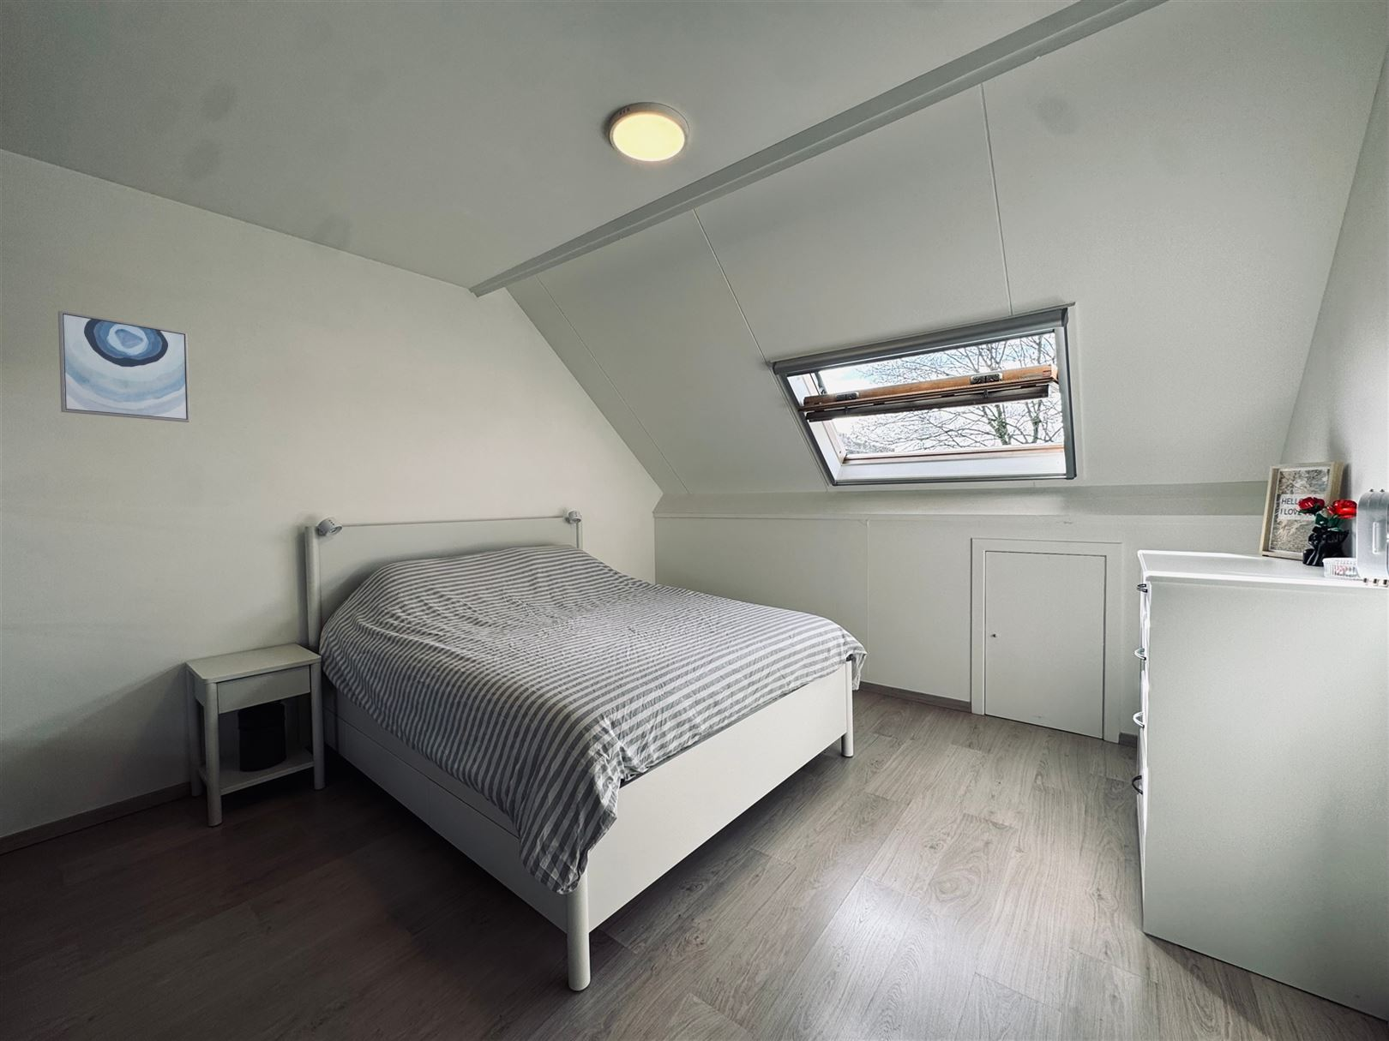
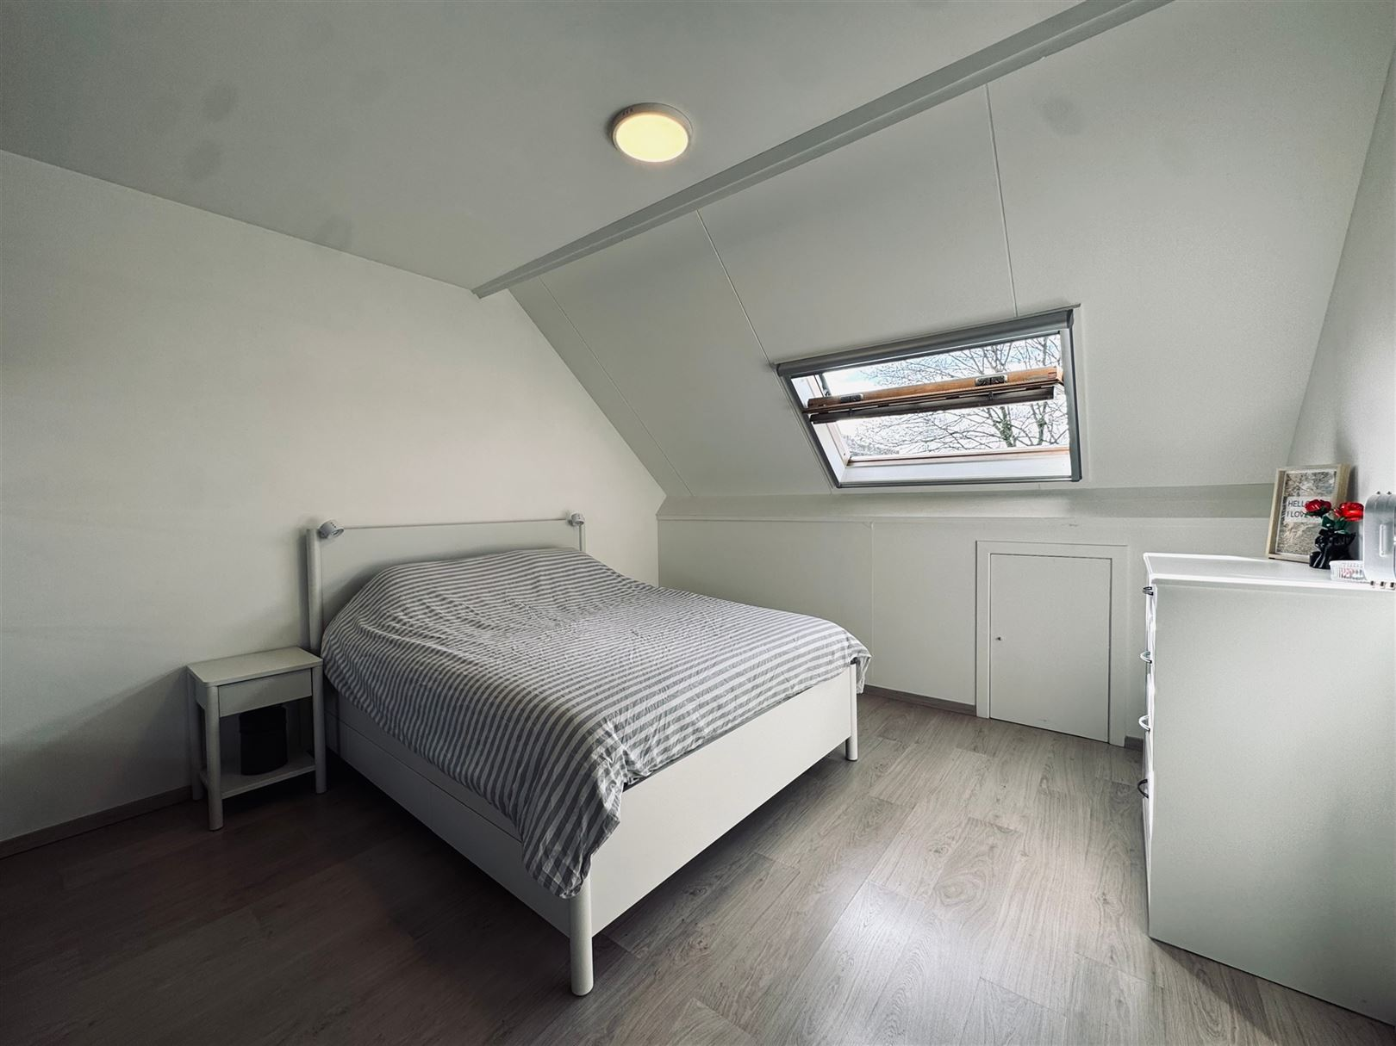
- wall art [58,311,190,423]
